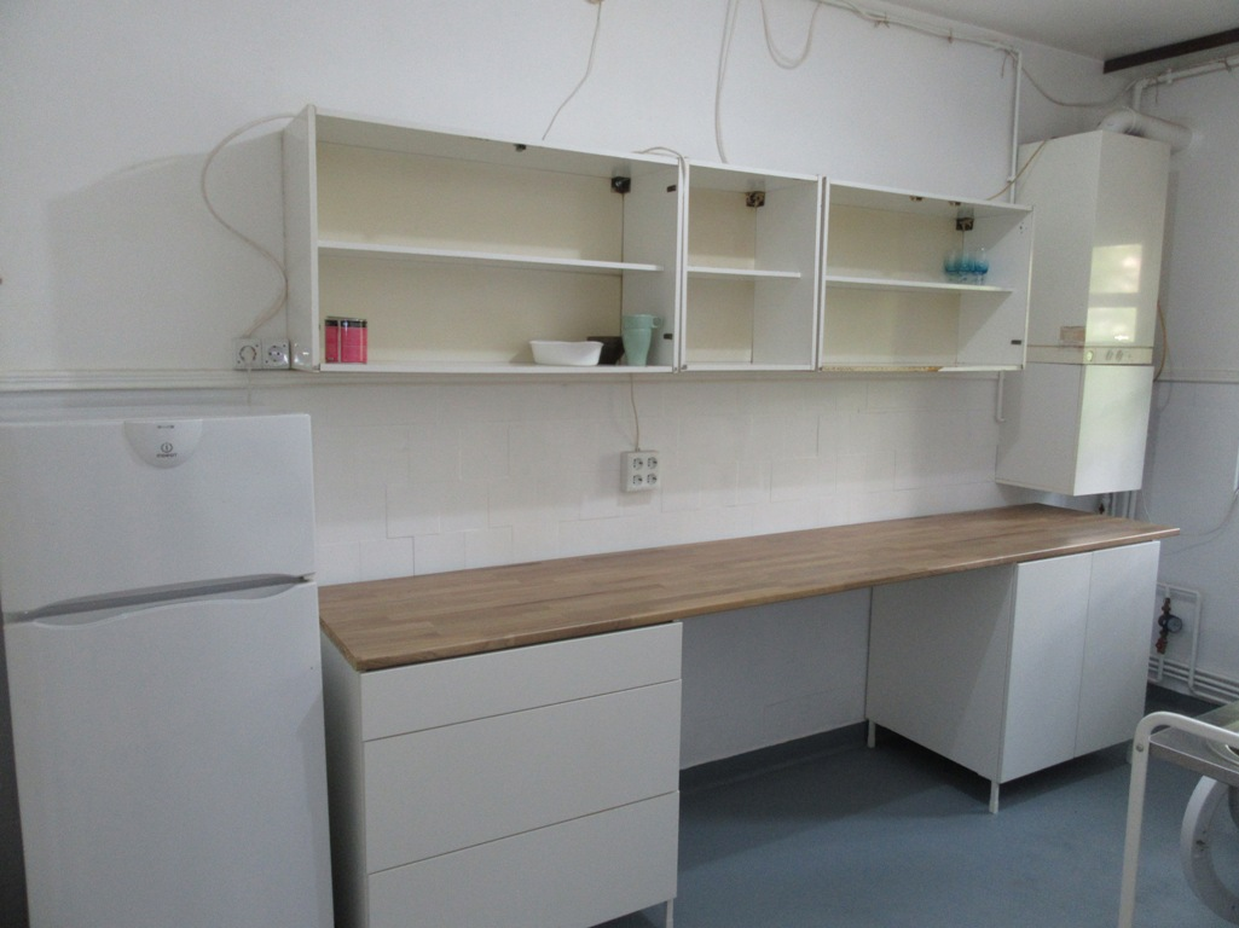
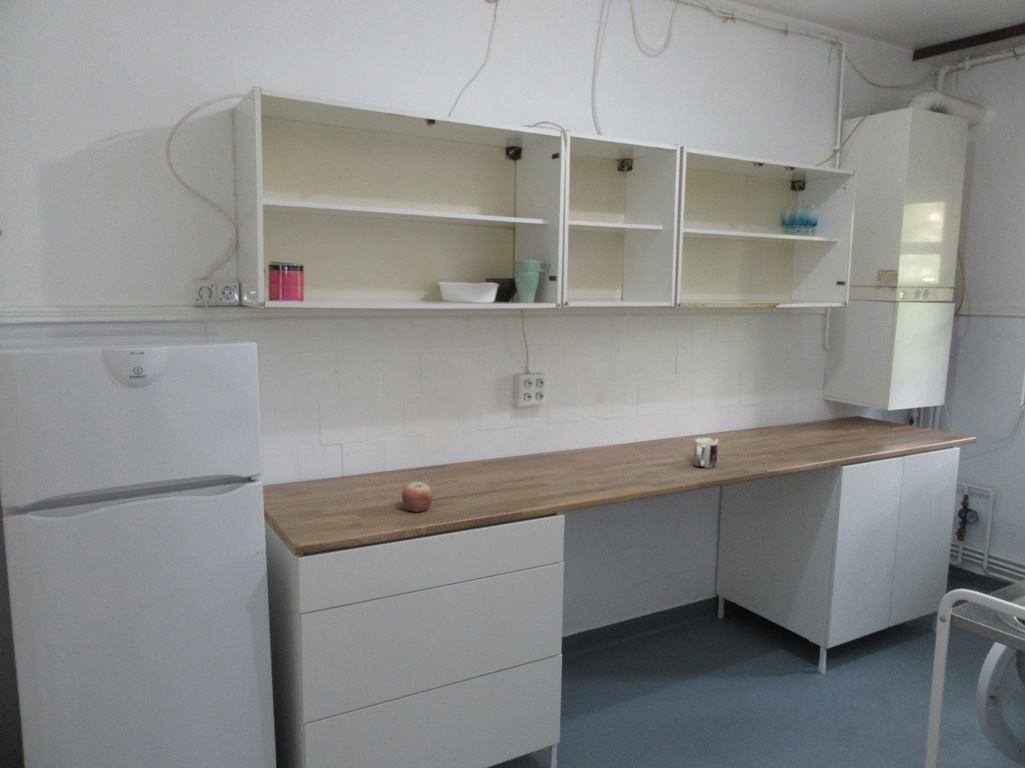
+ mug [693,437,719,469]
+ apple [401,481,434,513]
